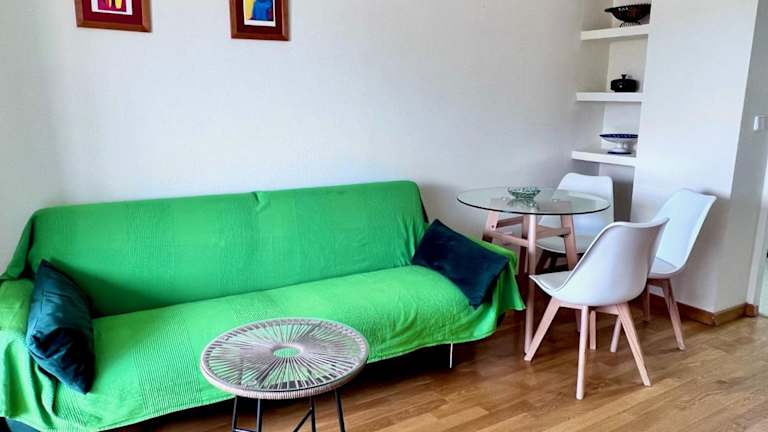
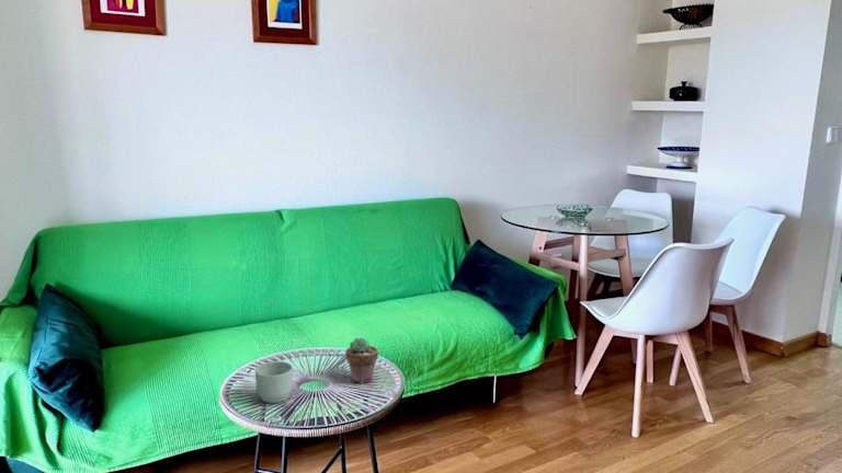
+ potted succulent [344,336,379,384]
+ mug [254,360,294,404]
